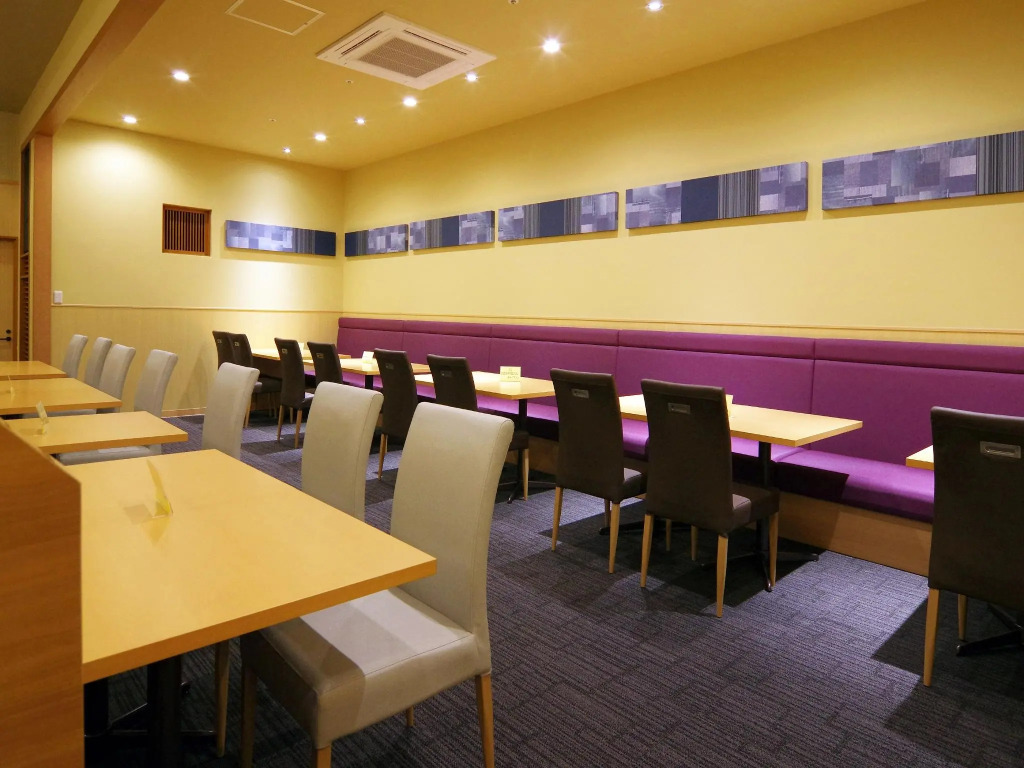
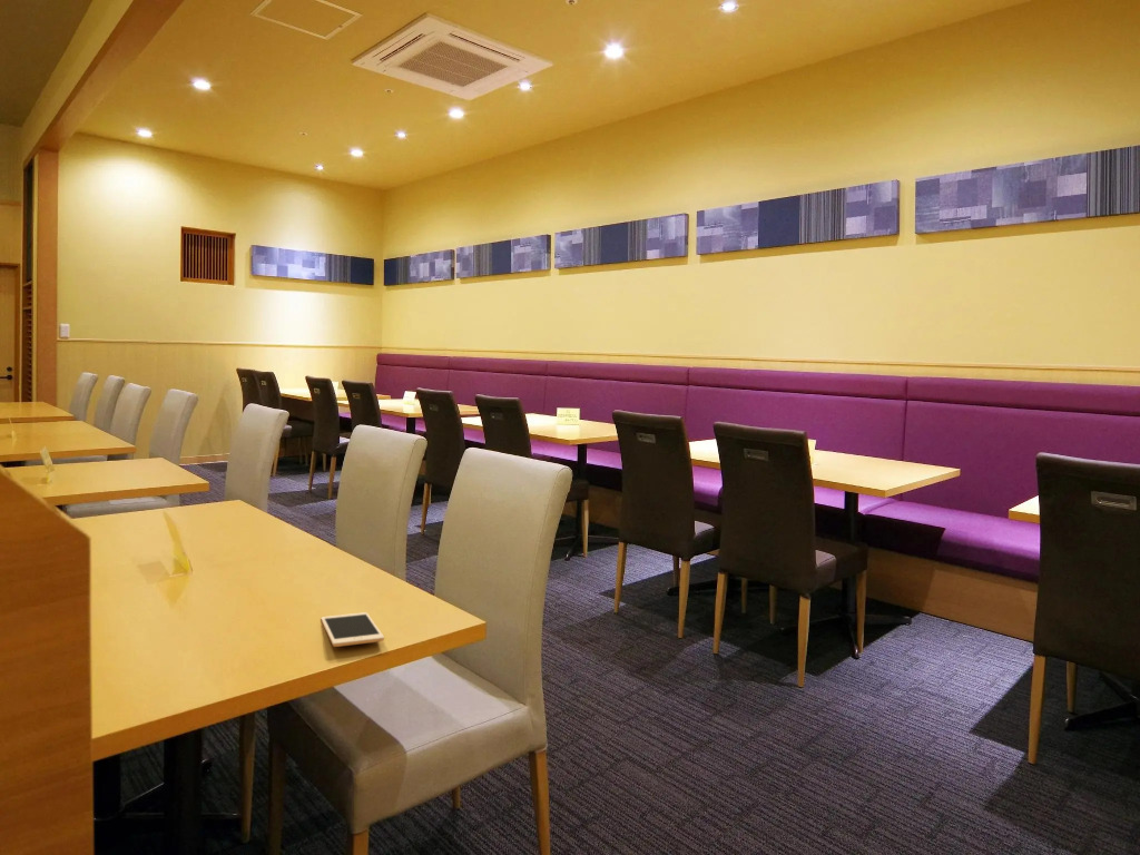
+ cell phone [320,611,385,648]
